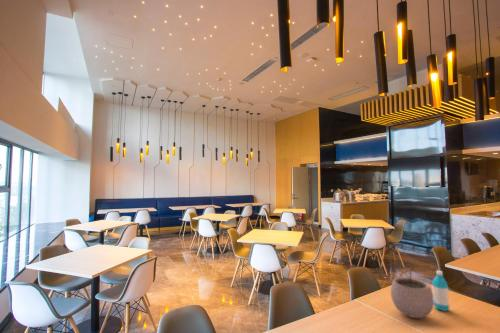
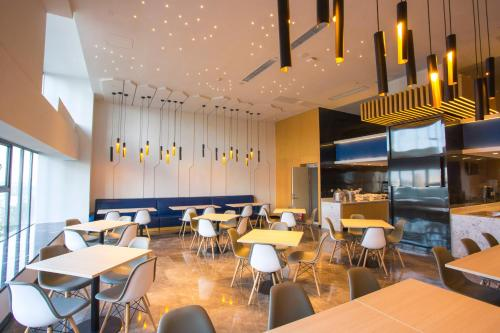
- plant pot [390,267,434,319]
- water bottle [431,270,450,312]
